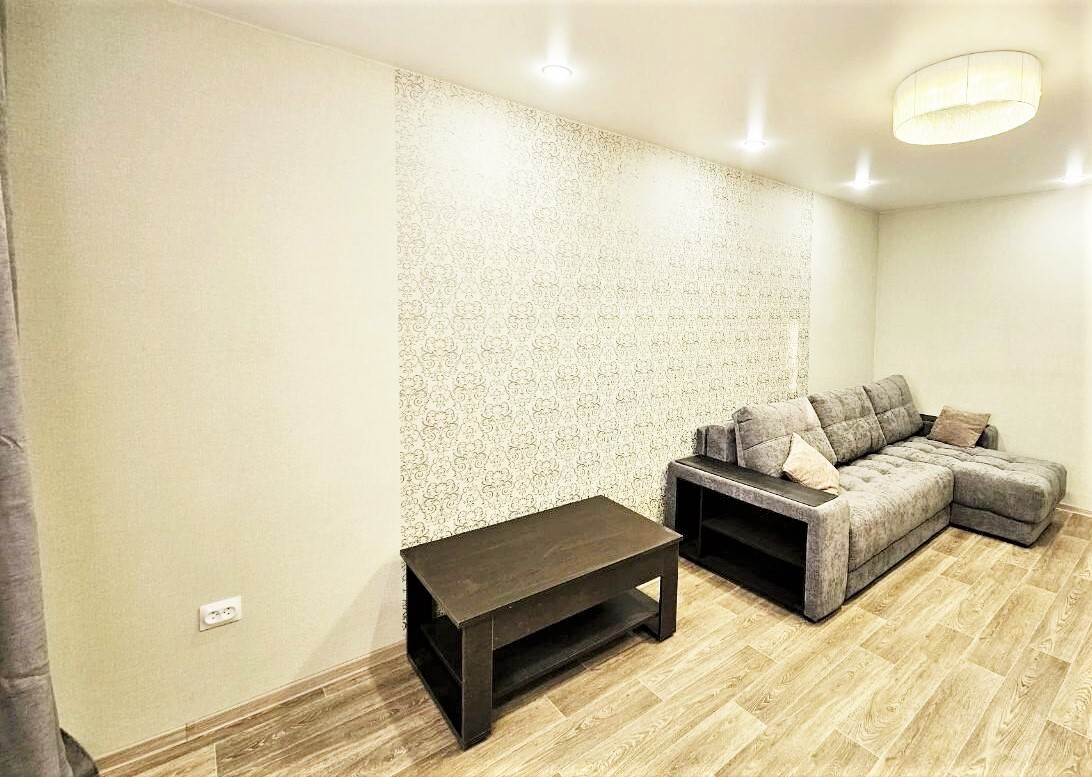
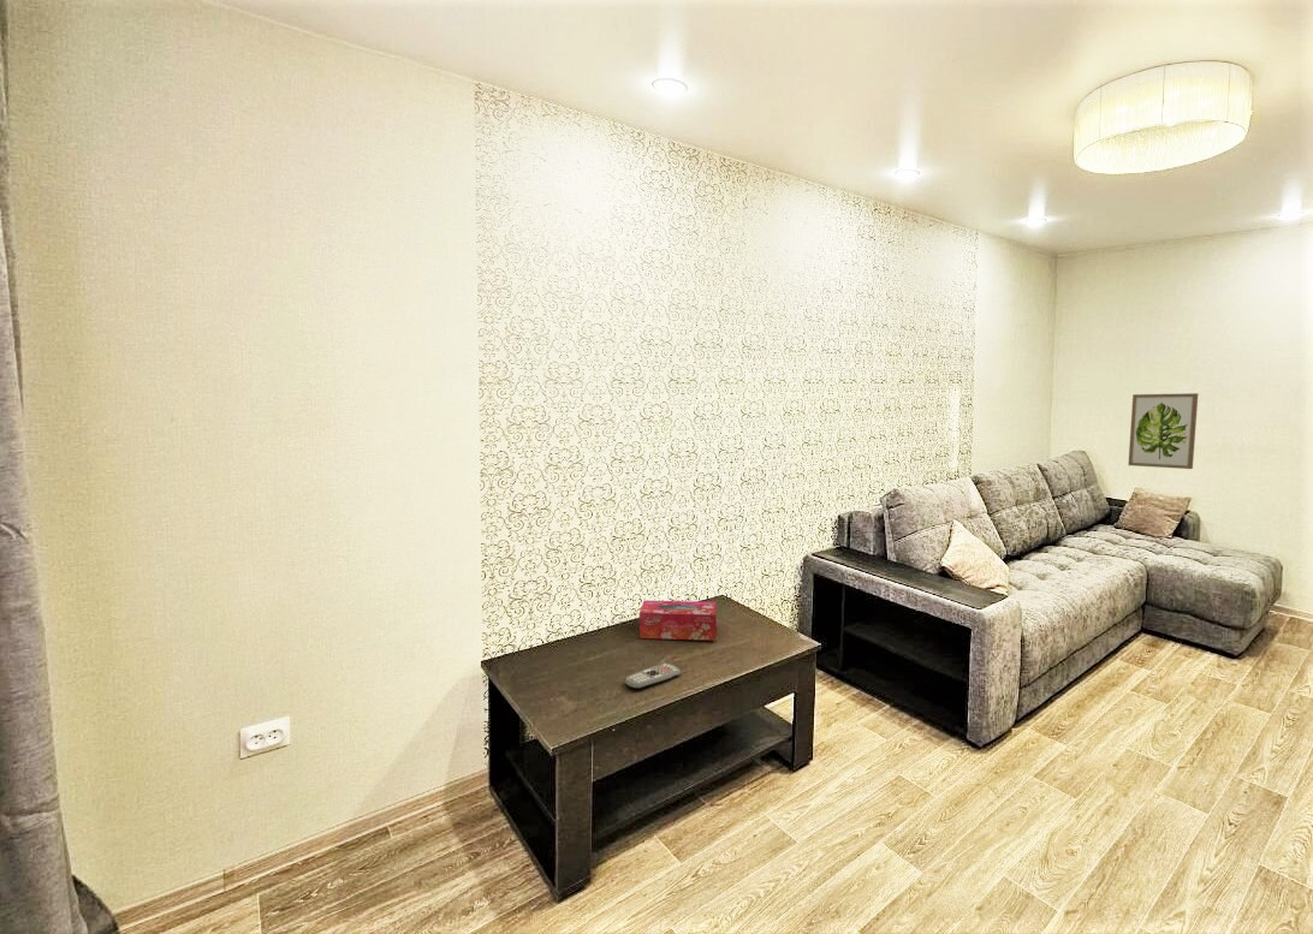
+ remote control [624,662,682,690]
+ wall art [1127,392,1199,470]
+ tissue box [638,599,718,642]
